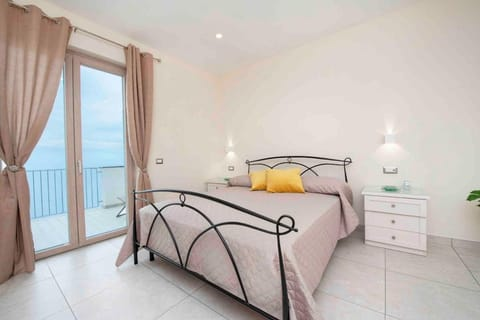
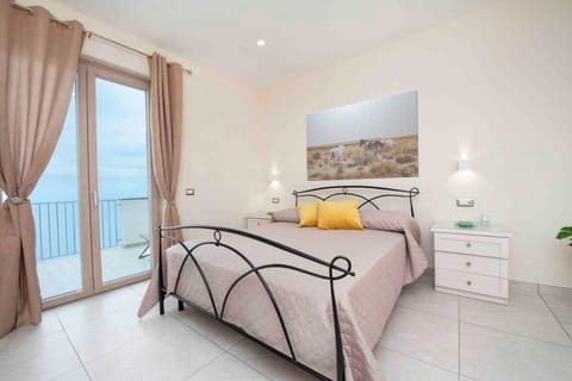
+ wall art [305,89,419,182]
